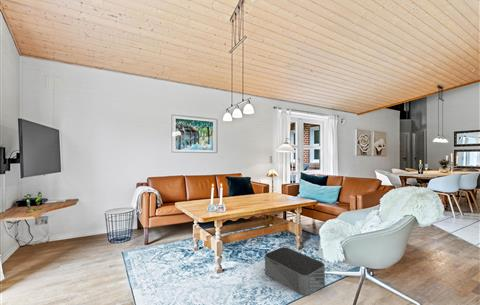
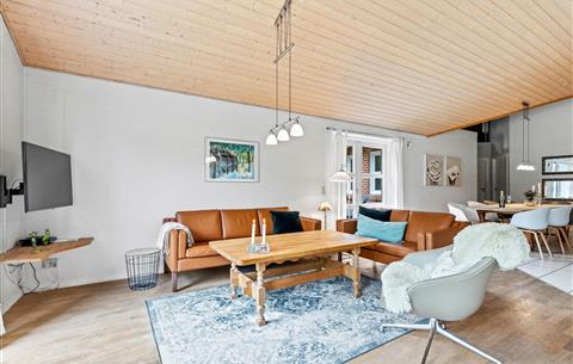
- storage bin [264,246,326,297]
